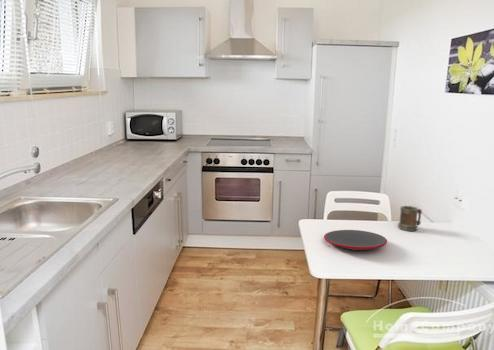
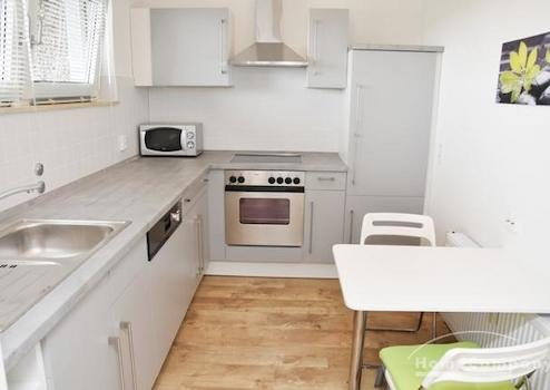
- plate [323,229,388,251]
- mug [397,205,423,232]
